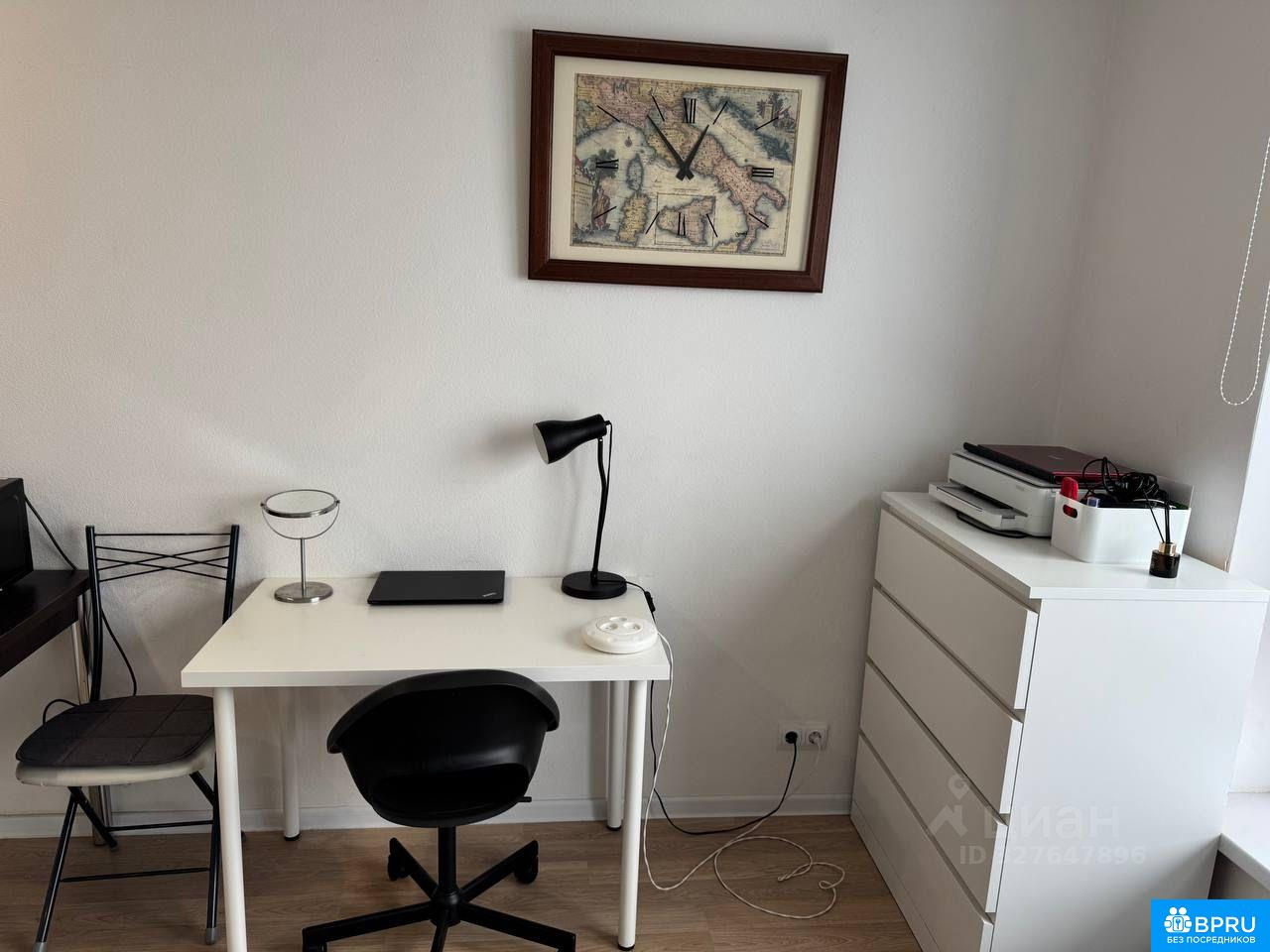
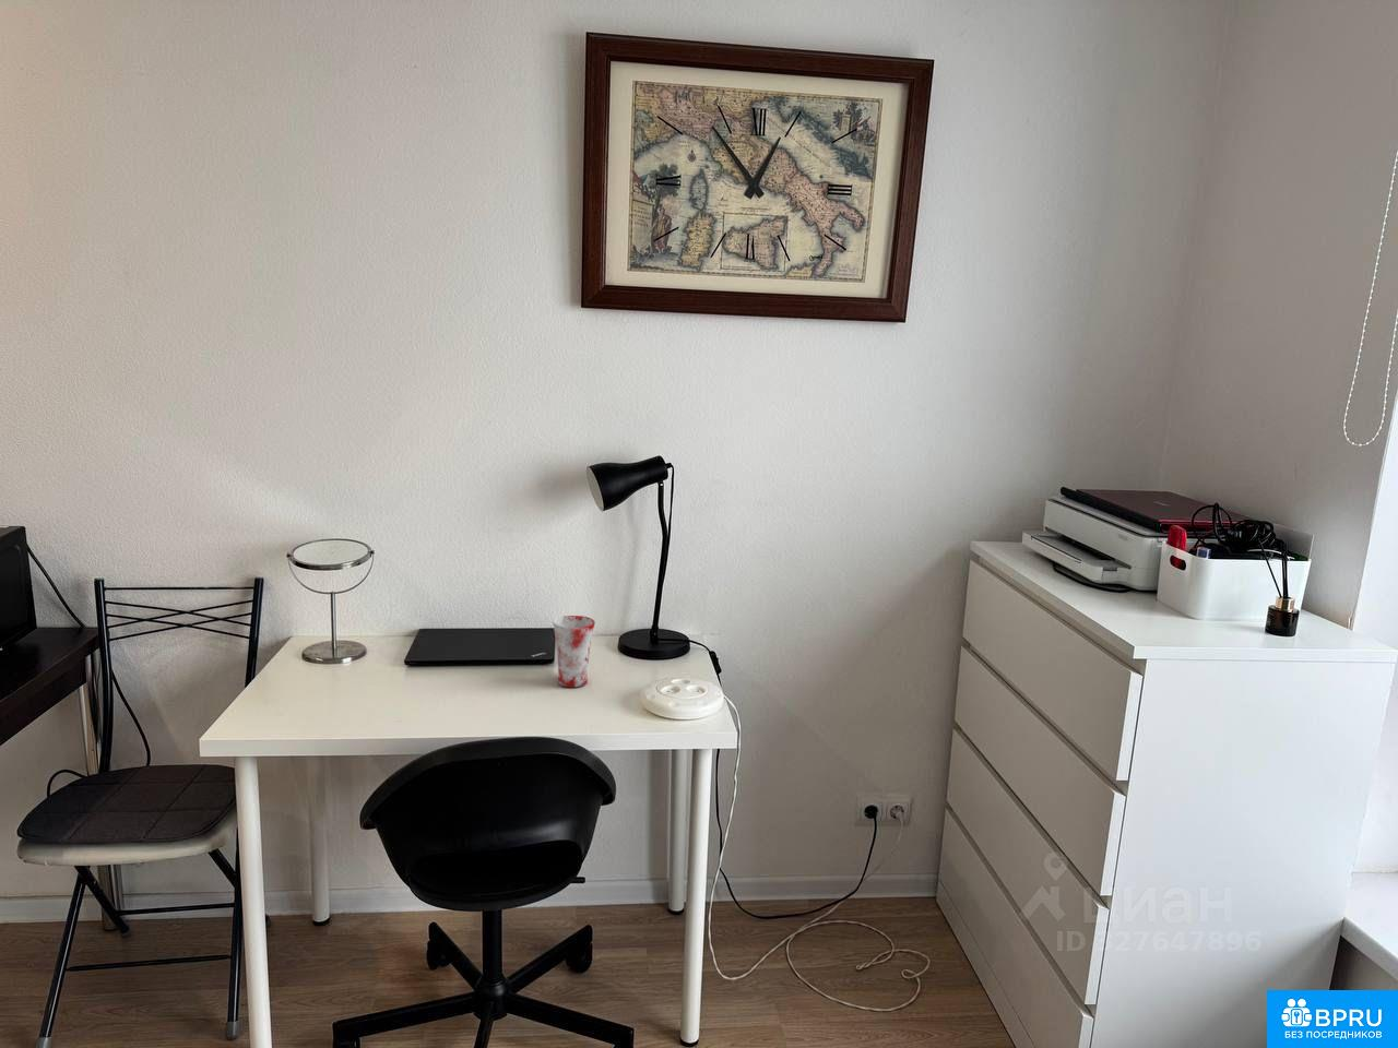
+ mug [551,614,597,688]
